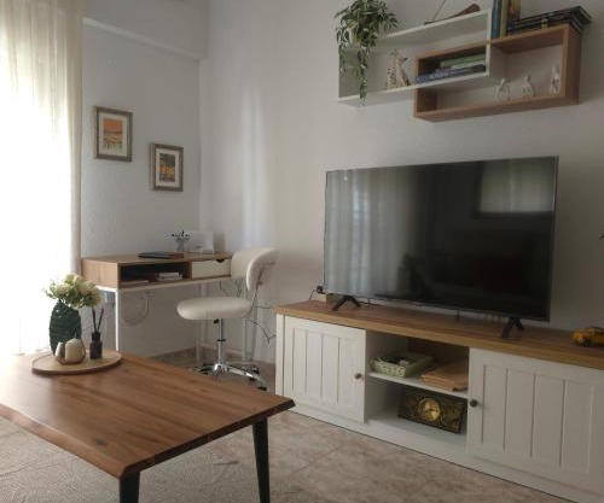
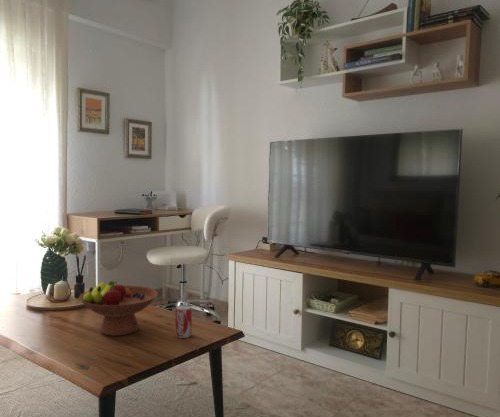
+ fruit bowl [78,280,159,337]
+ beverage can [174,304,193,339]
